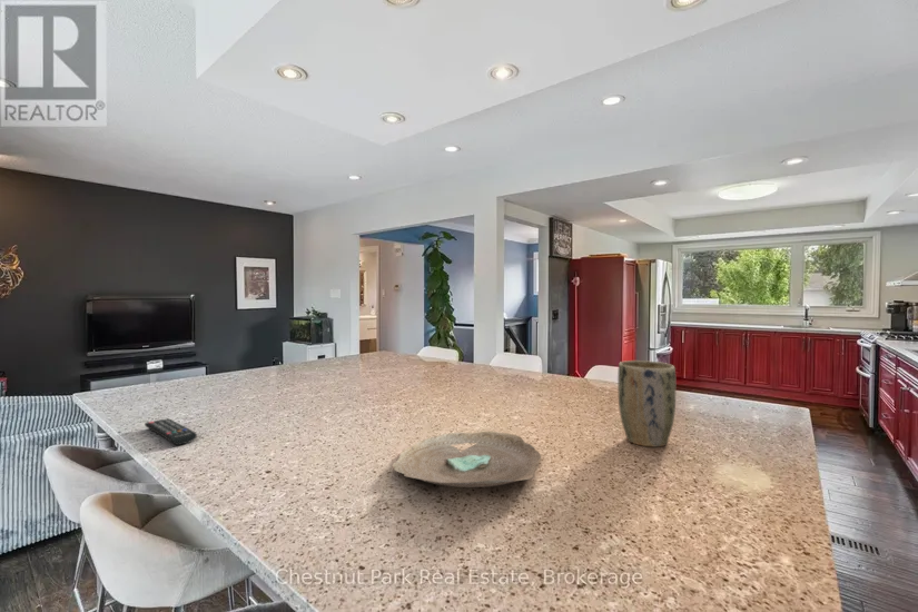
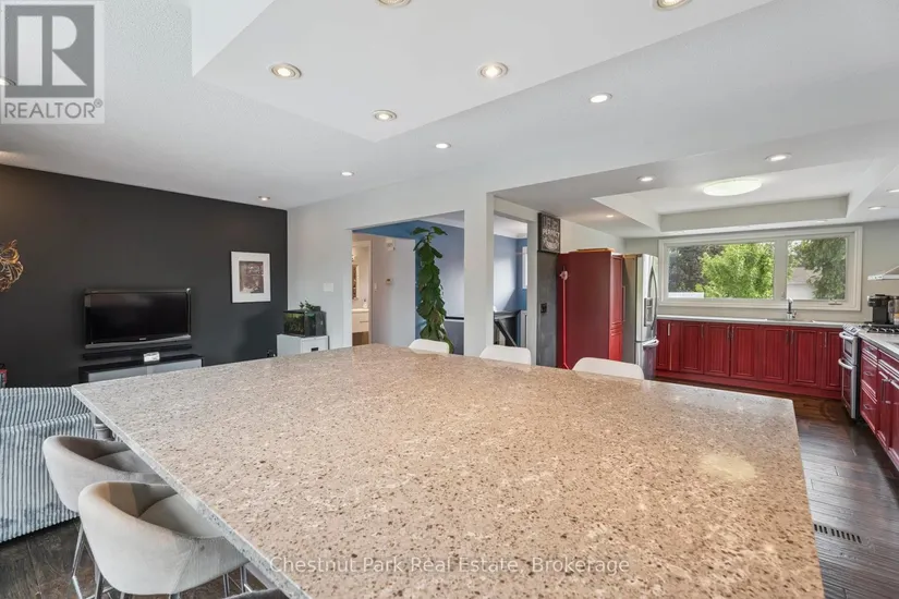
- remote control [144,417,198,446]
- plant pot [616,359,677,448]
- decorative bowl [392,431,542,488]
